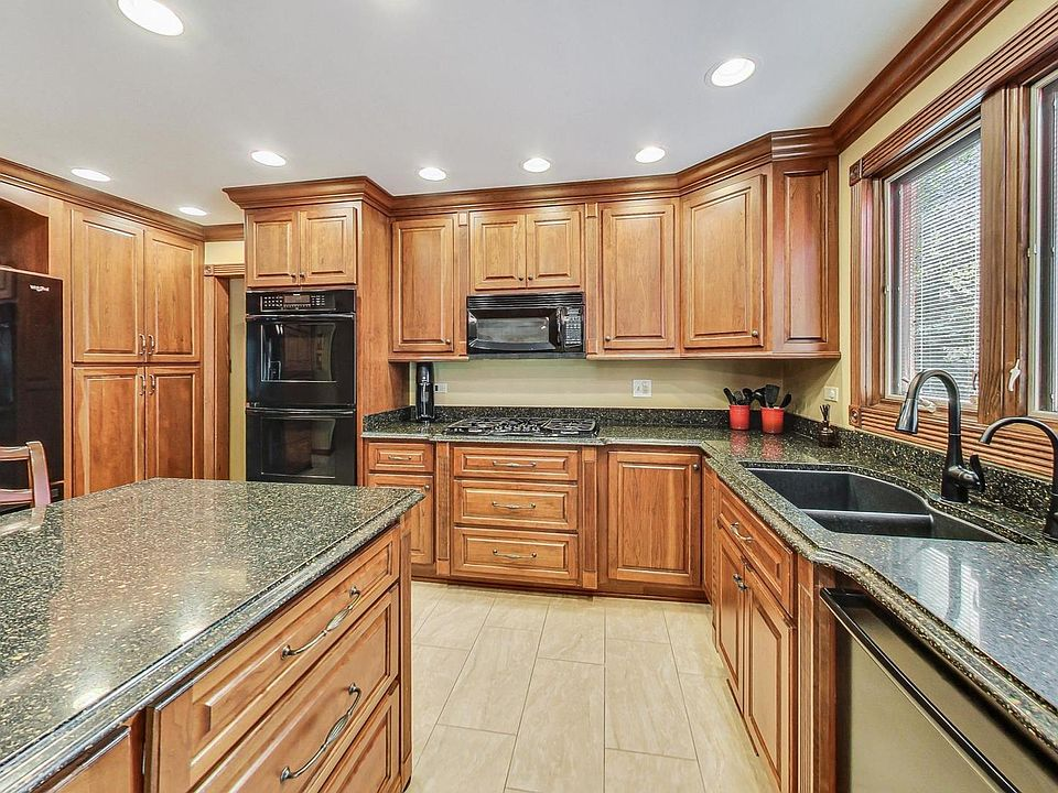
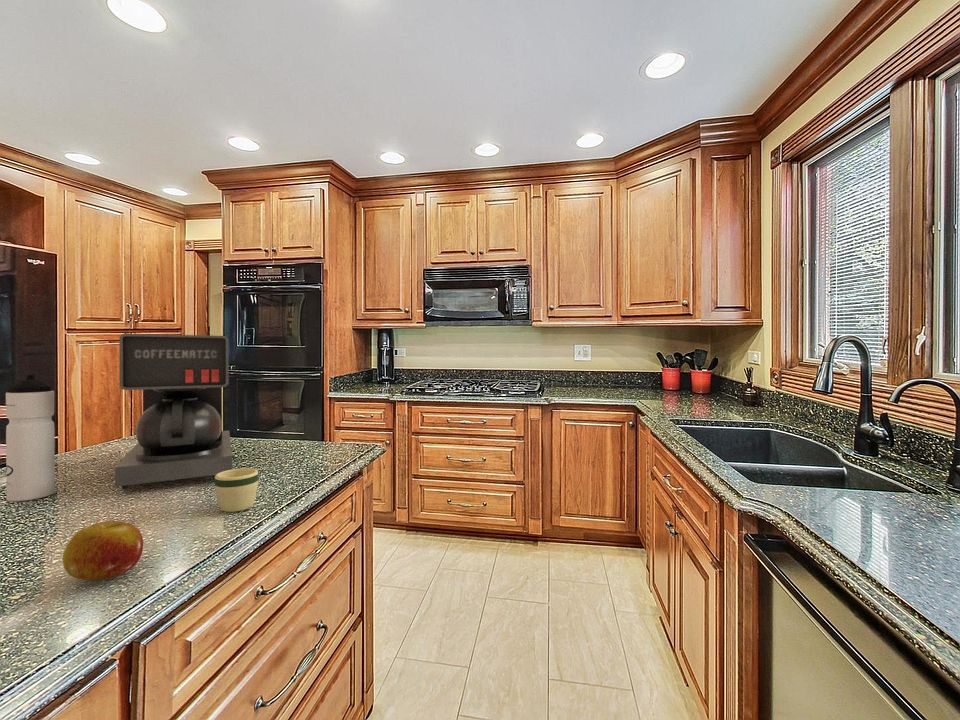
+ fruit [62,520,144,582]
+ coffee maker [114,333,233,490]
+ water bottle [5,374,56,502]
+ mug [214,467,259,513]
